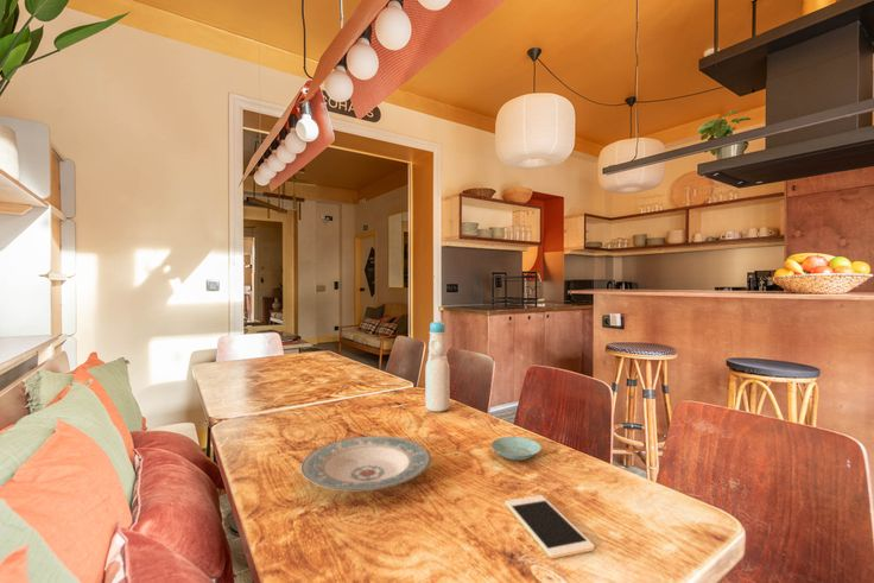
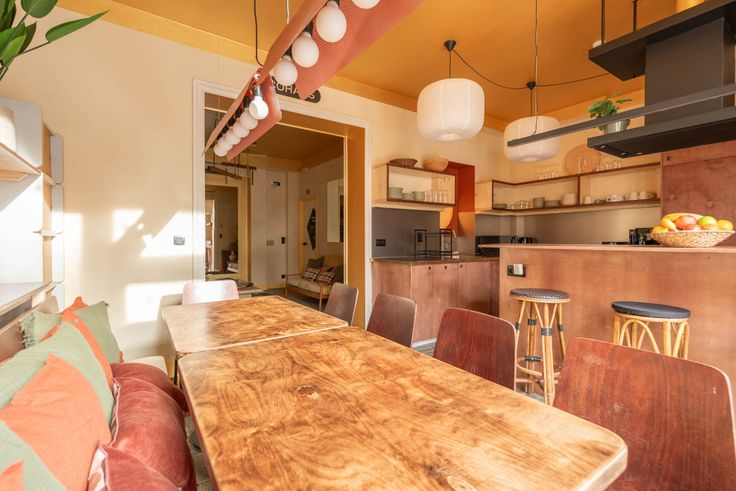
- saucer [490,436,543,462]
- cell phone [504,494,596,559]
- plate [300,435,431,492]
- bottle [424,319,451,413]
